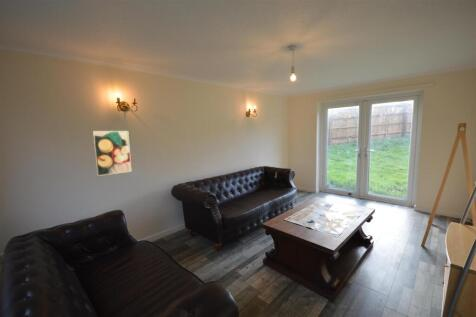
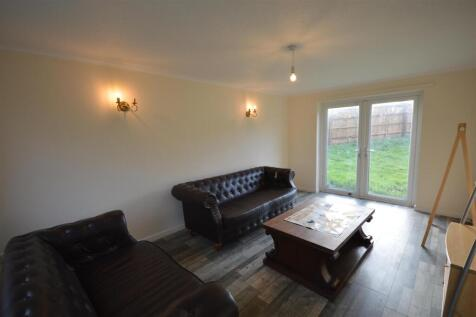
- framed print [92,130,132,177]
